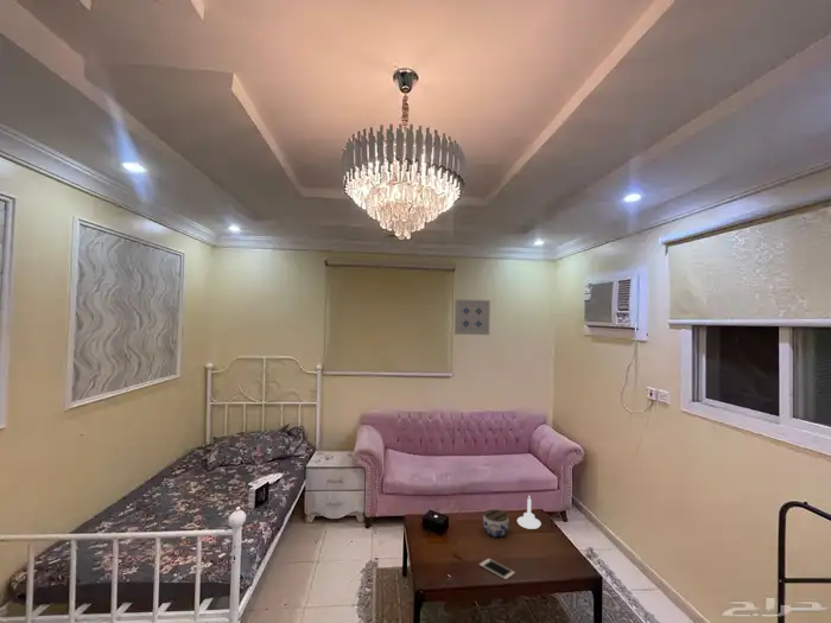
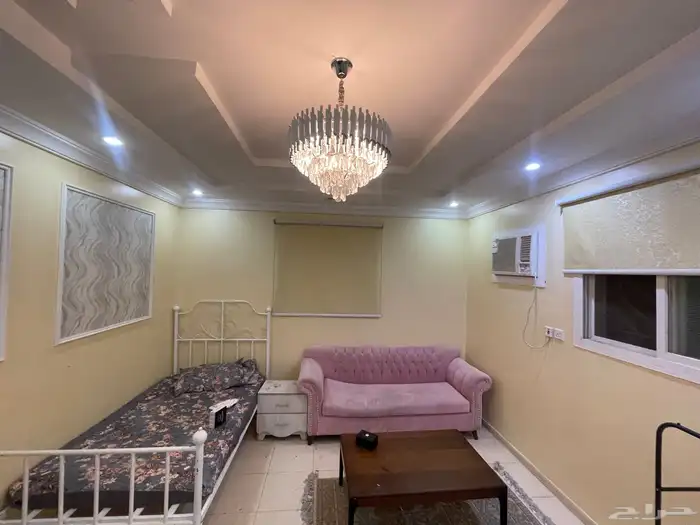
- cell phone [478,558,516,580]
- jar [482,508,510,539]
- candle holder [516,496,541,530]
- wall art [453,298,491,336]
